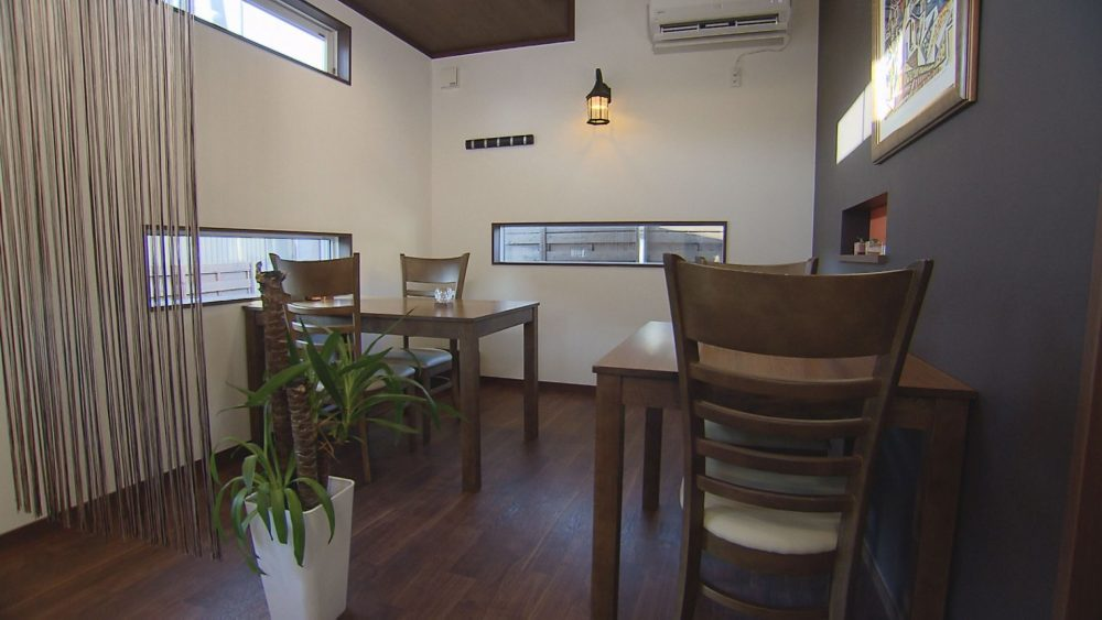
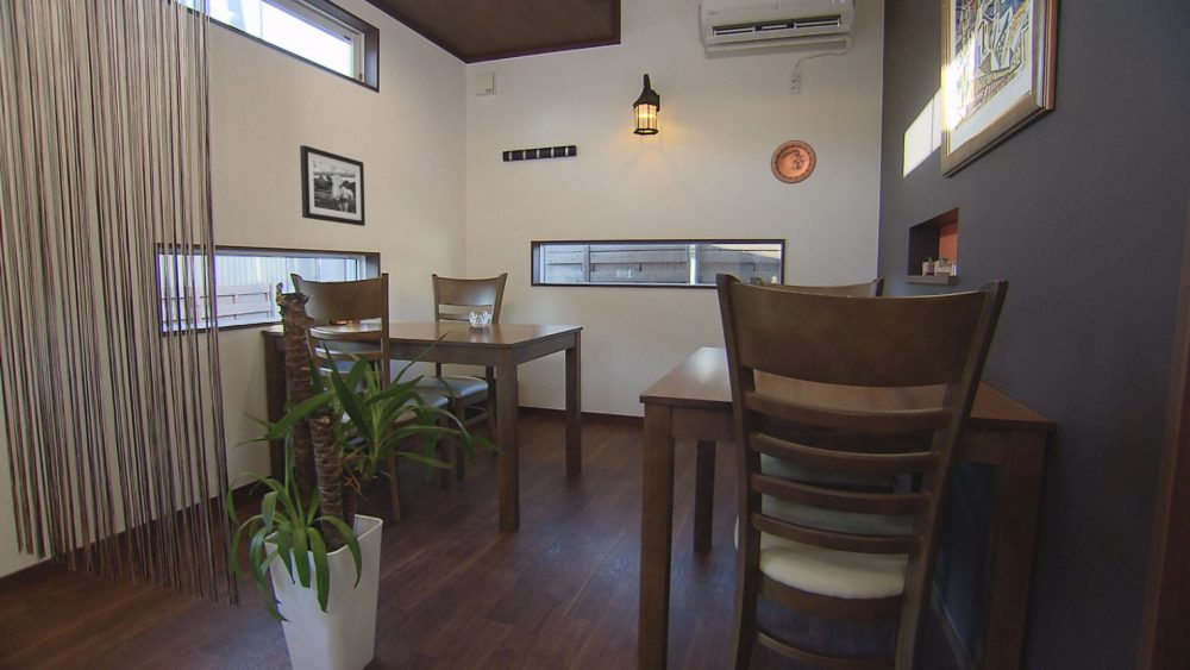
+ decorative plate [770,139,818,184]
+ picture frame [299,144,367,227]
